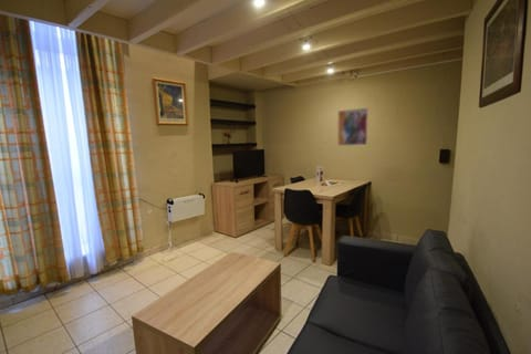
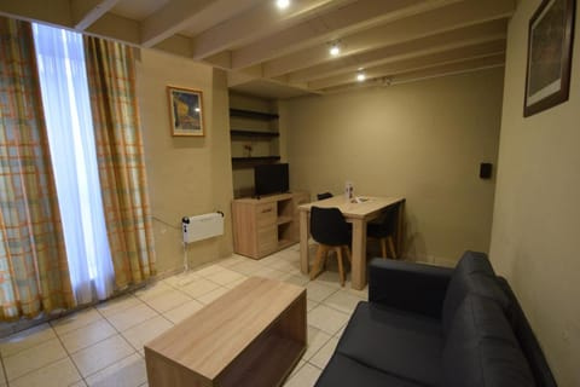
- wall art [336,106,369,147]
